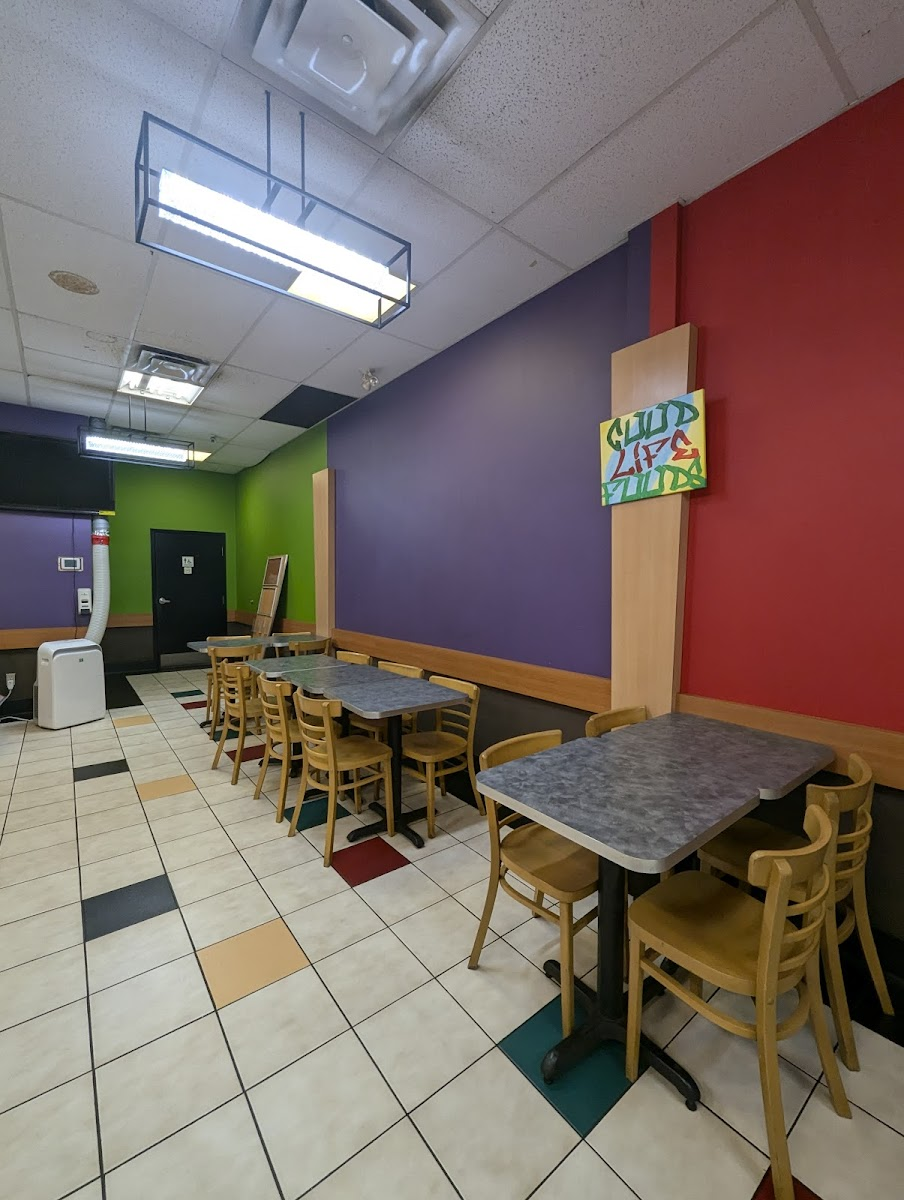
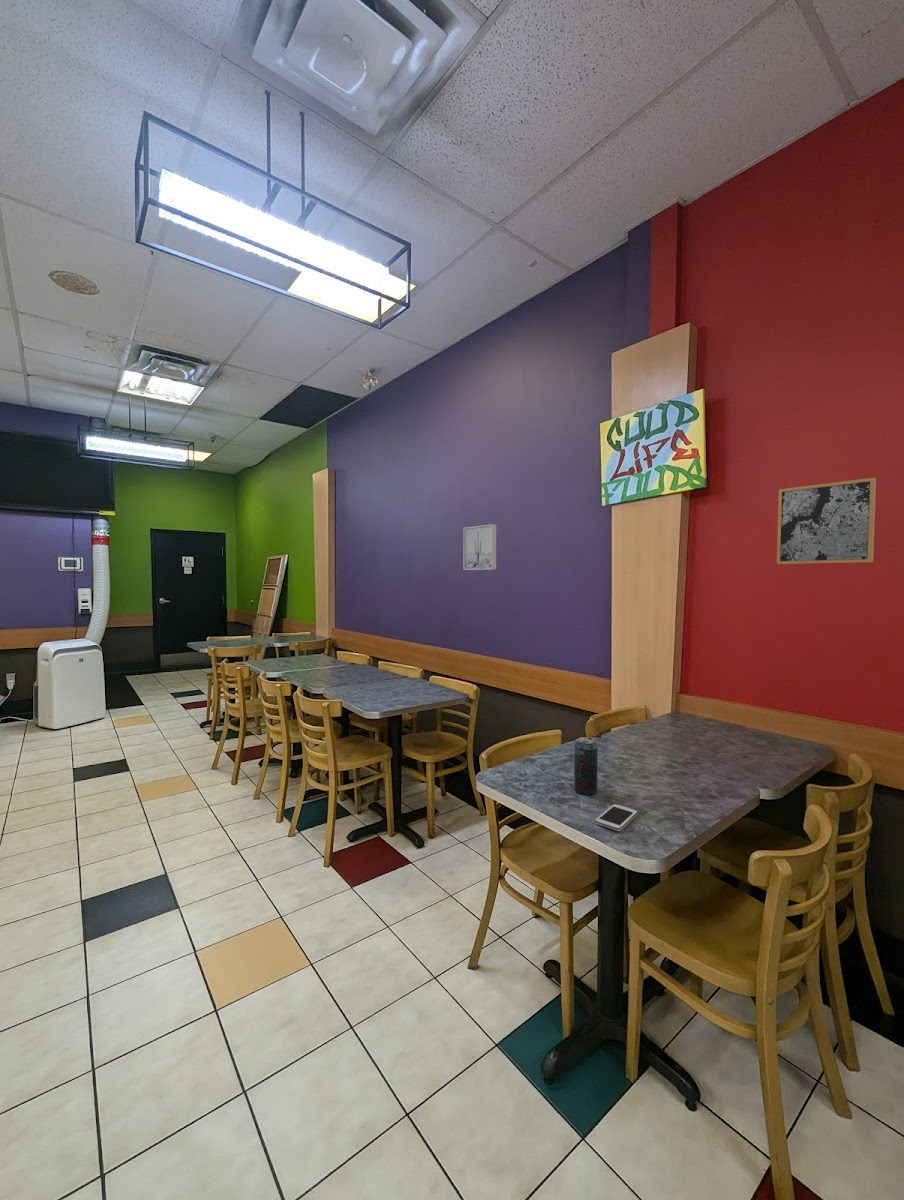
+ smartphone [595,803,638,832]
+ wall art [776,477,877,565]
+ wall art [462,523,497,571]
+ beverage can [573,736,599,795]
